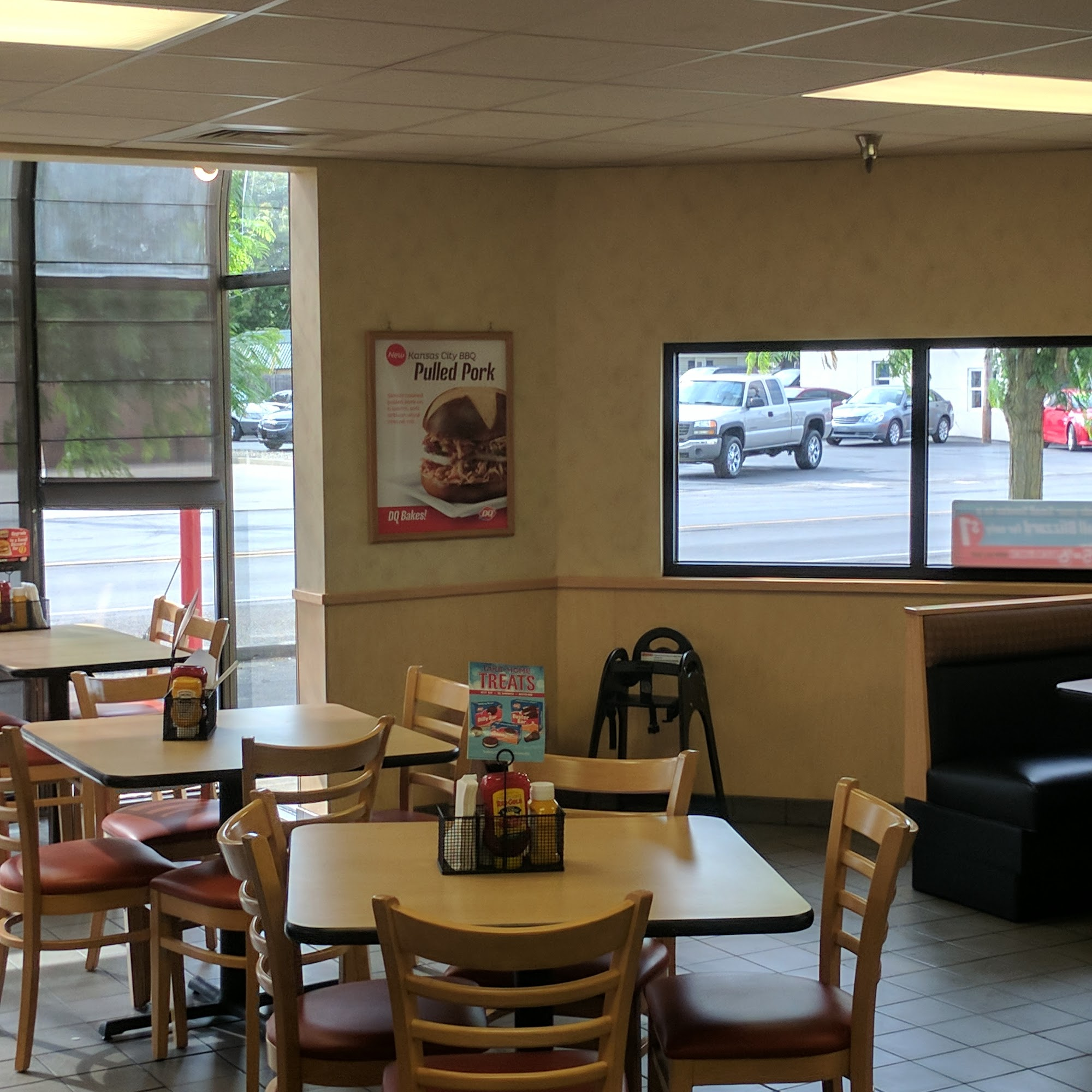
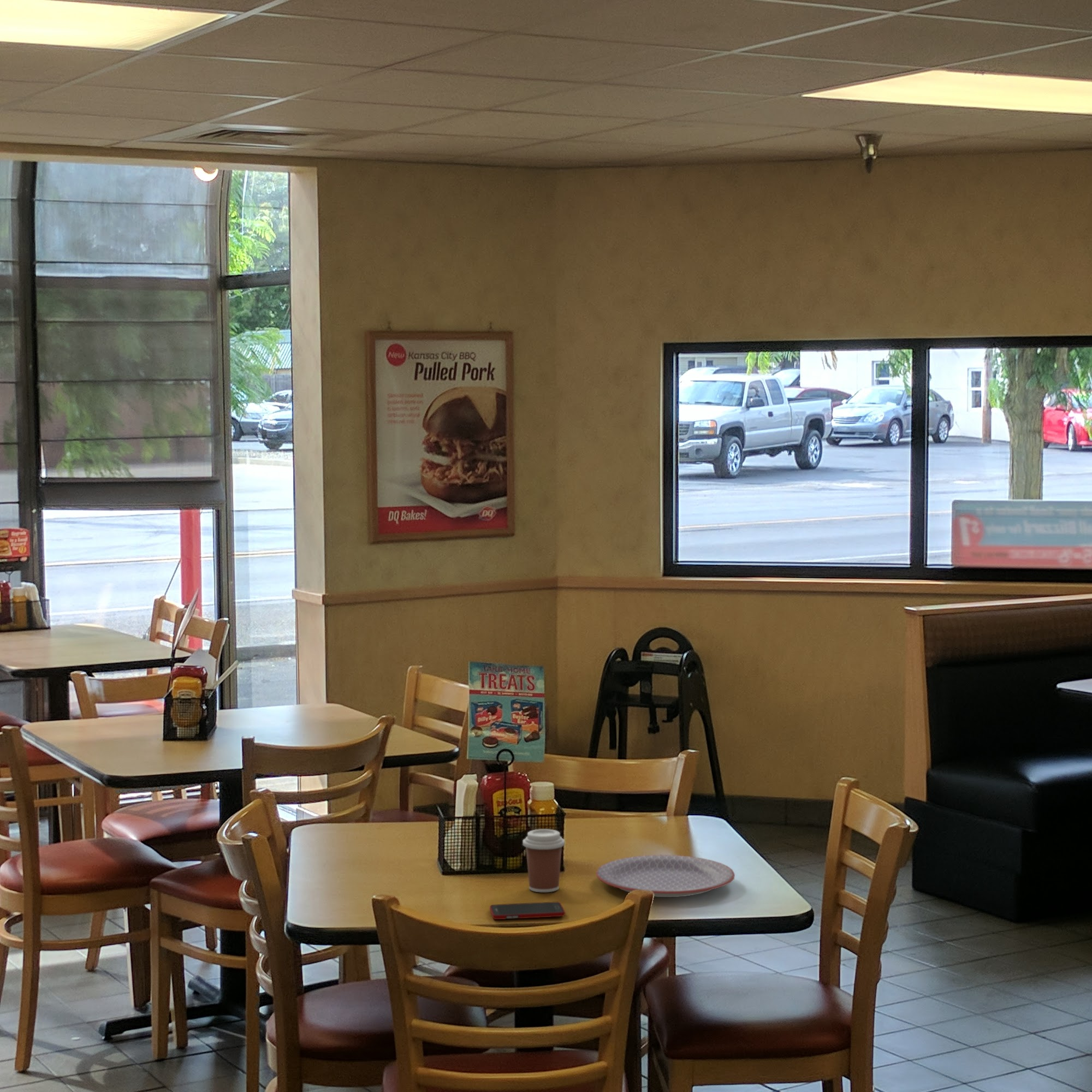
+ coffee cup [522,829,565,893]
+ plate [596,854,735,898]
+ cell phone [489,901,566,920]
